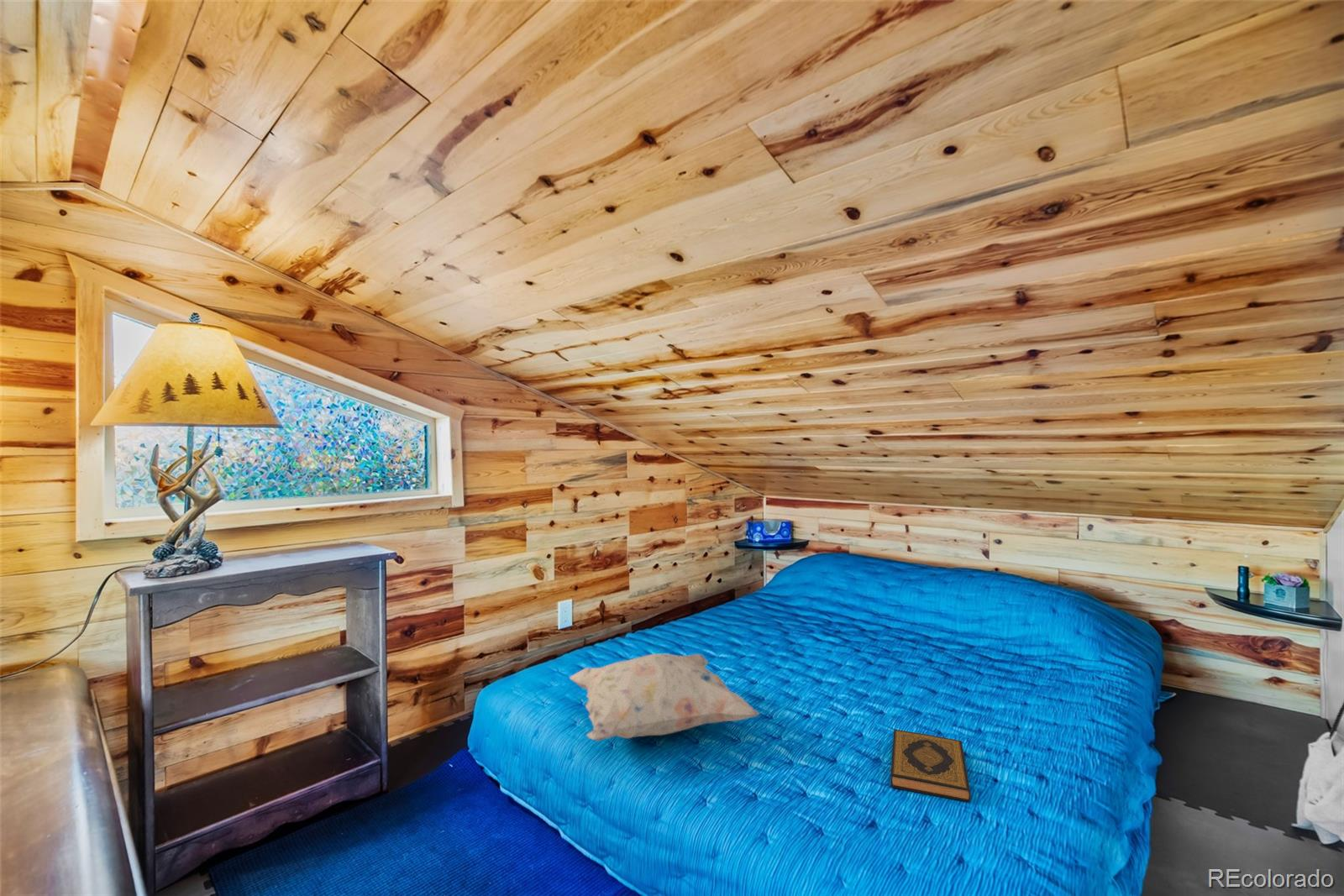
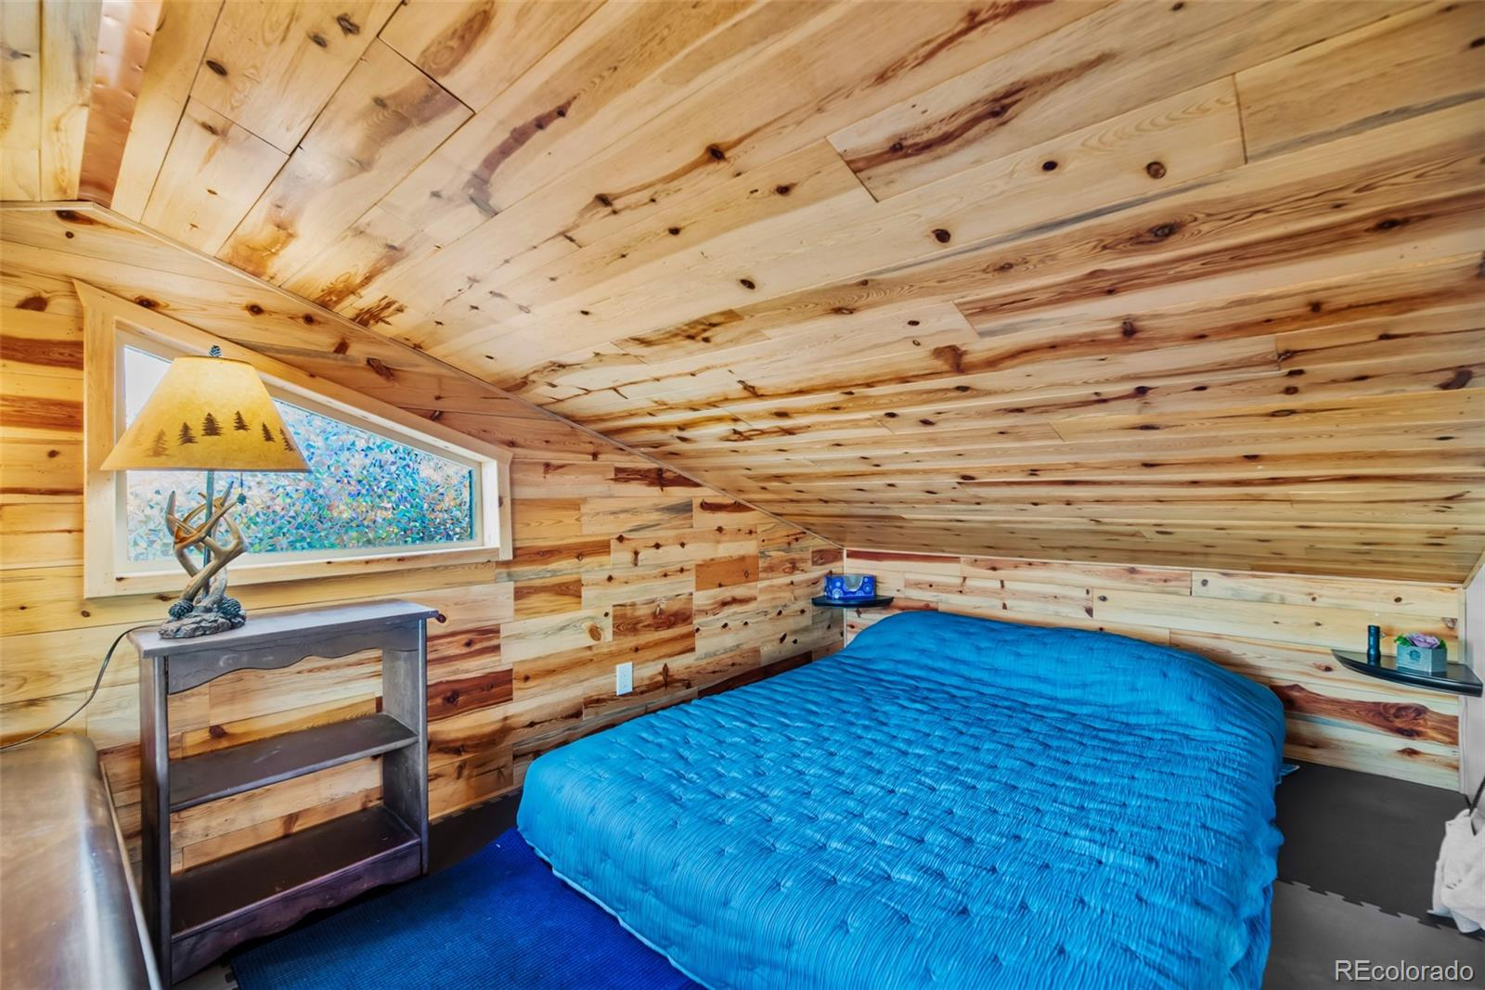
- decorative pillow [569,653,760,742]
- hardback book [890,729,972,802]
